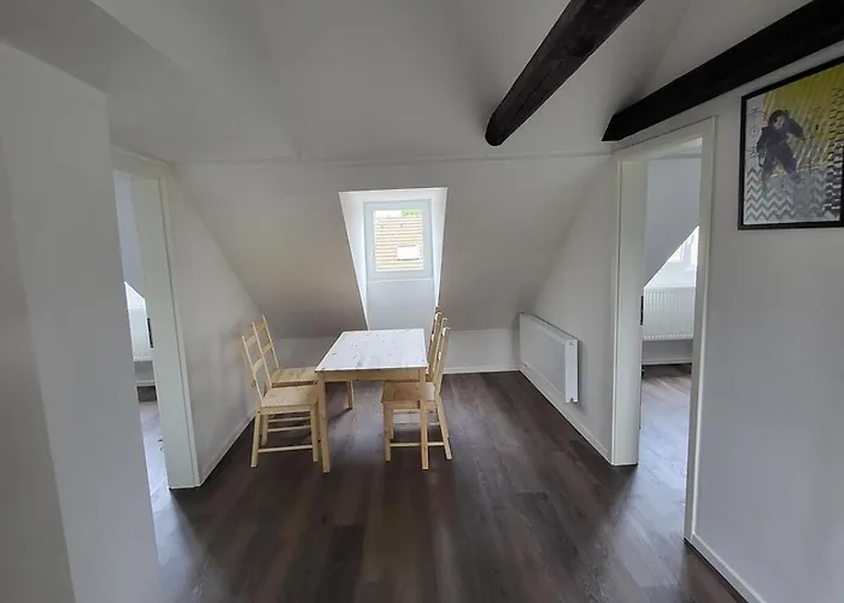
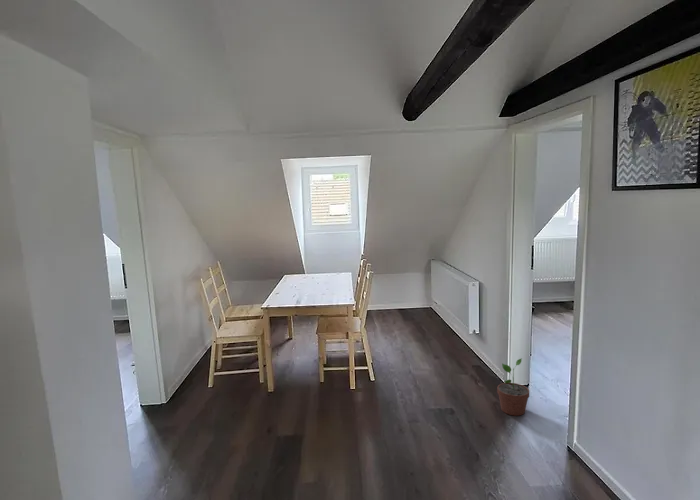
+ potted plant [496,357,530,417]
